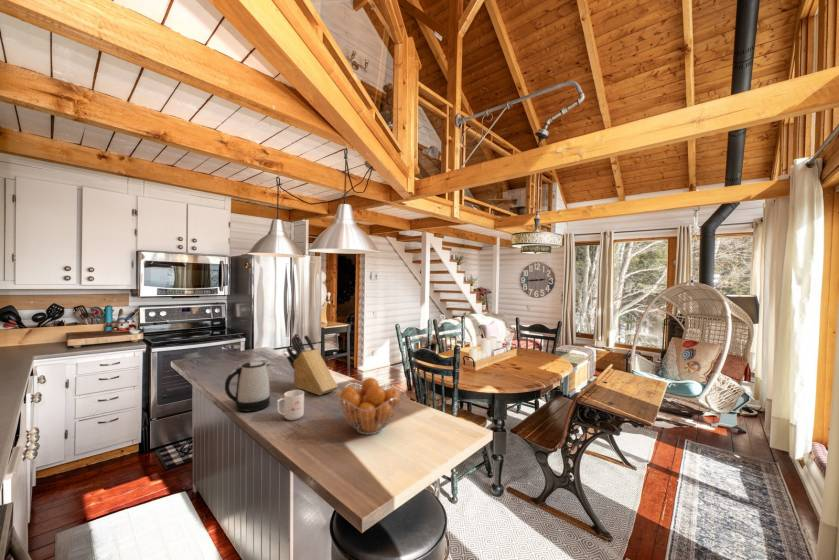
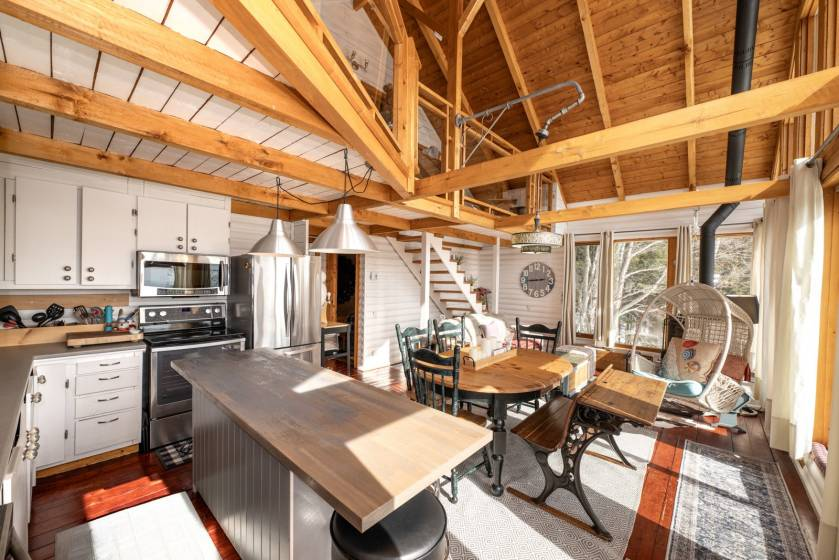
- kettle [224,360,272,413]
- knife block [286,333,339,396]
- mug [276,389,305,421]
- fruit basket [337,377,402,436]
